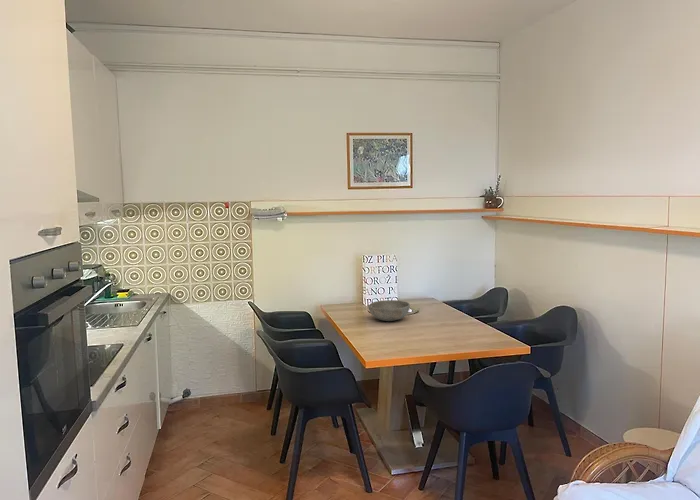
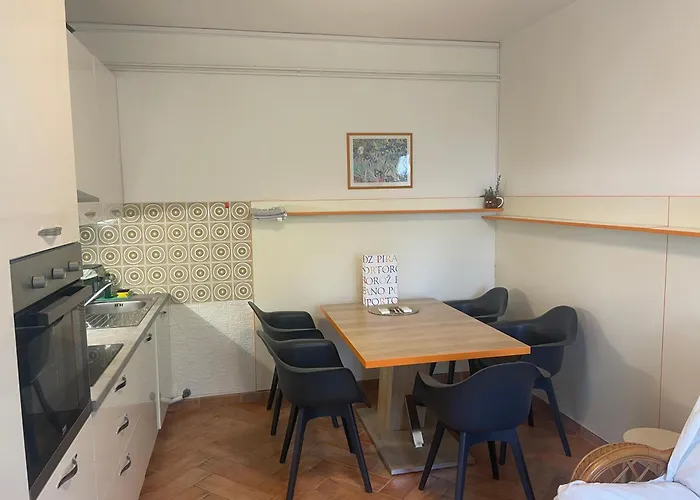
- bowl [368,299,411,322]
